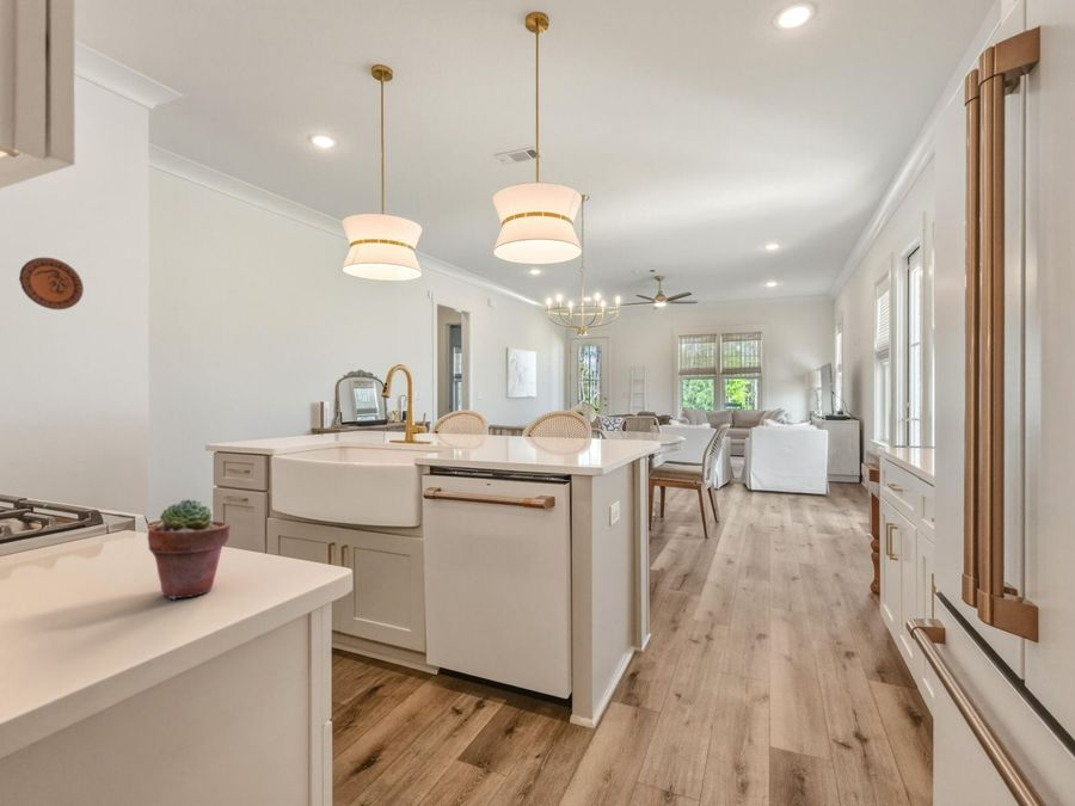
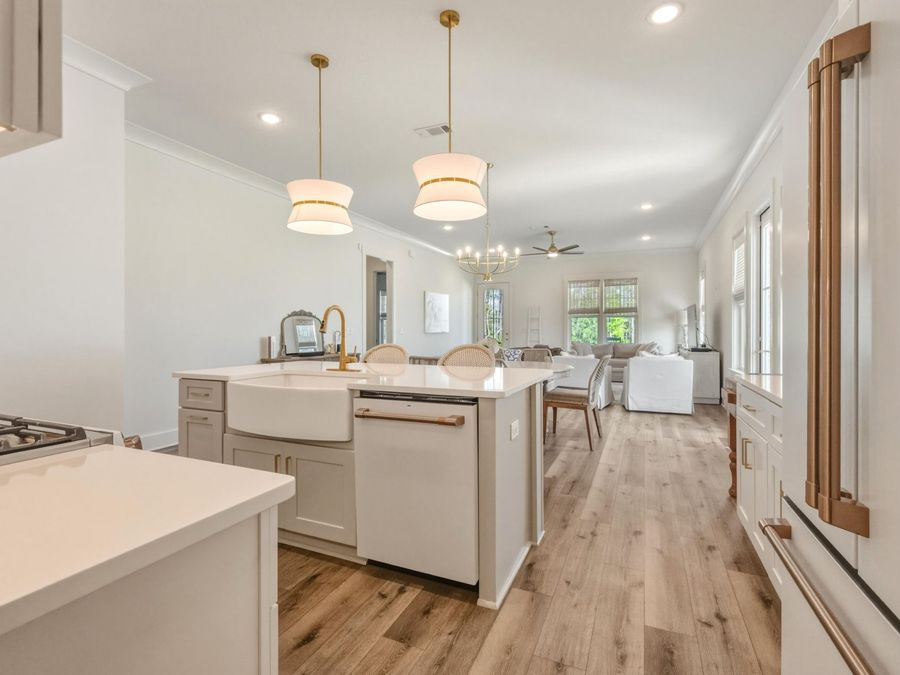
- potted succulent [147,498,232,601]
- decorative plate [18,257,85,310]
